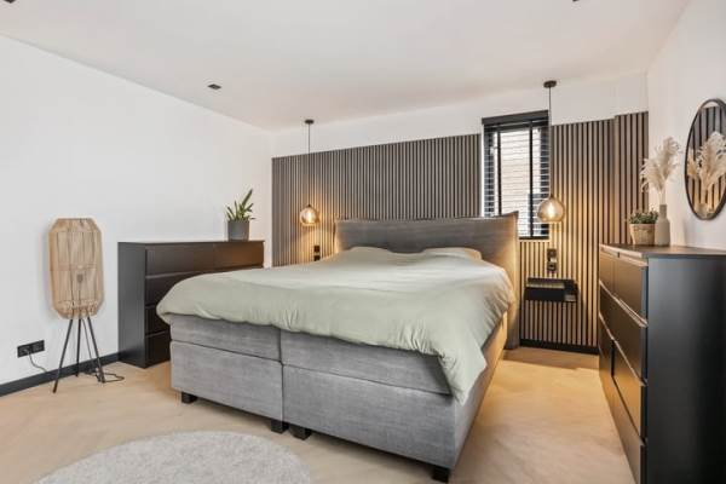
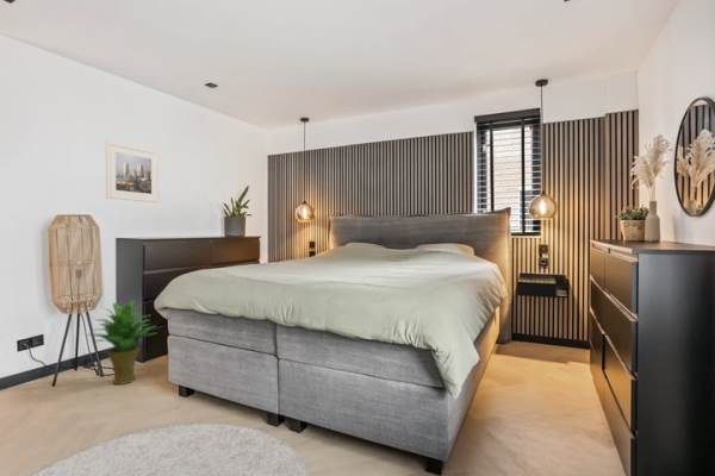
+ potted plant [85,299,157,386]
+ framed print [105,140,161,203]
